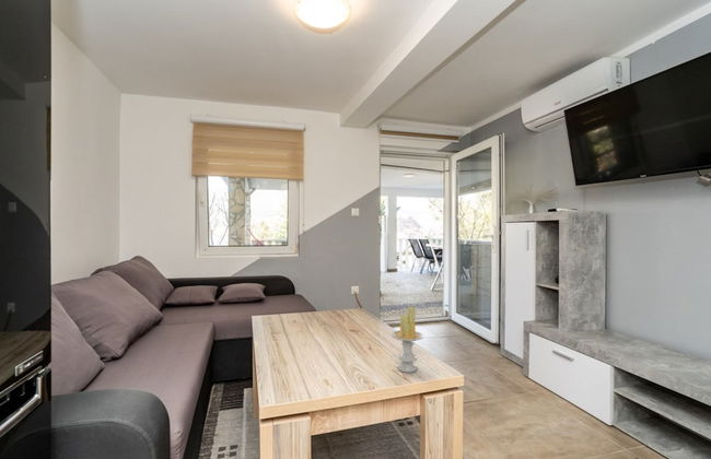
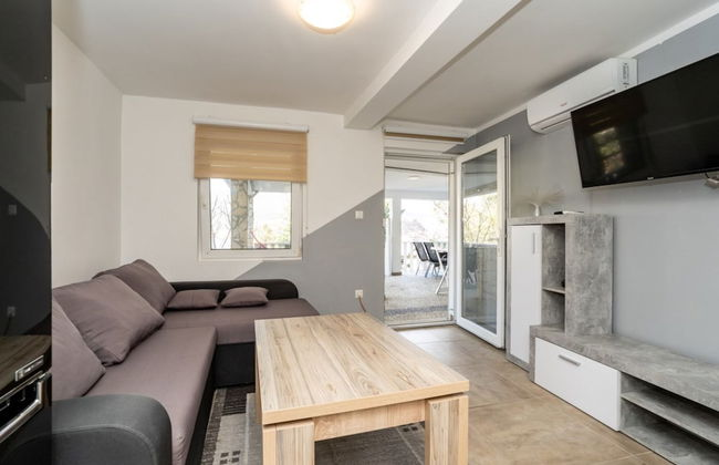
- candle [391,305,424,374]
